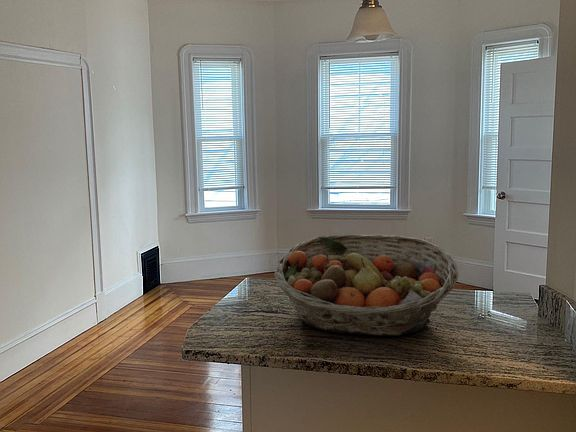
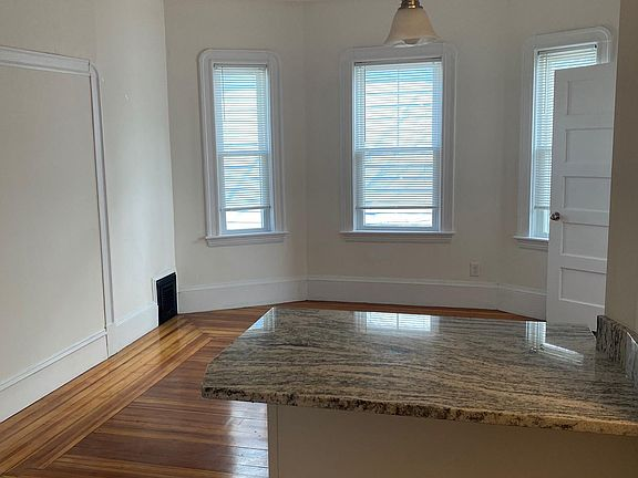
- fruit basket [274,234,459,337]
